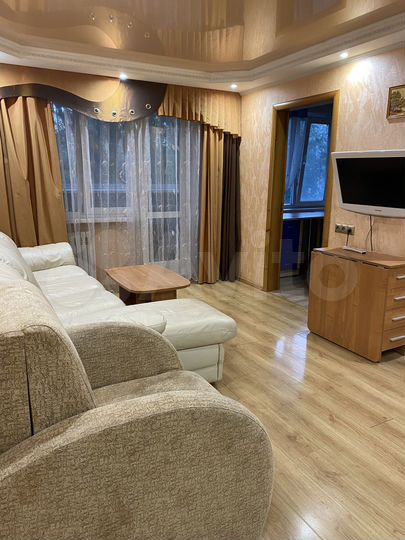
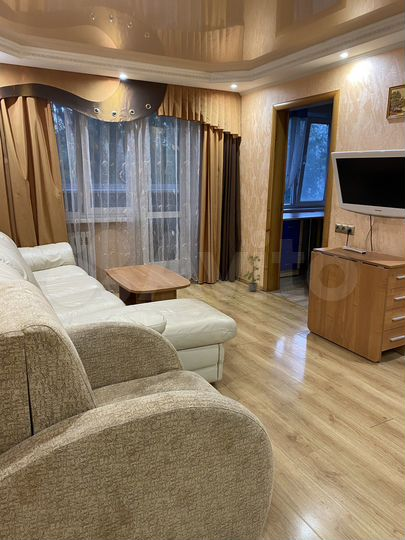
+ potted plant [243,254,262,292]
